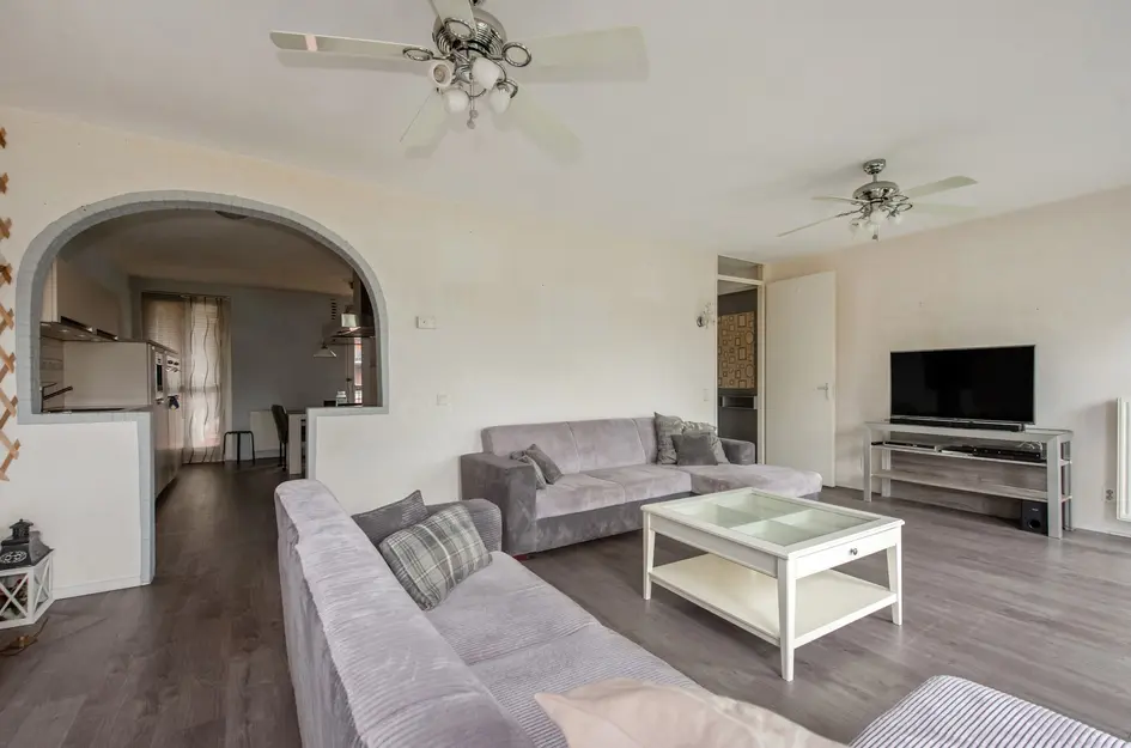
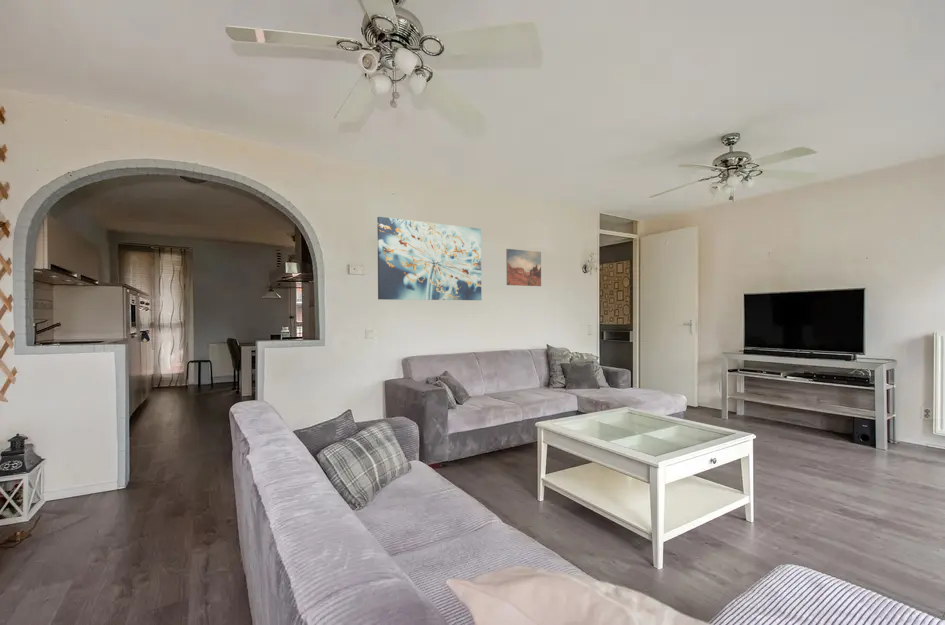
+ wall art [376,216,482,301]
+ wall art [505,248,542,287]
